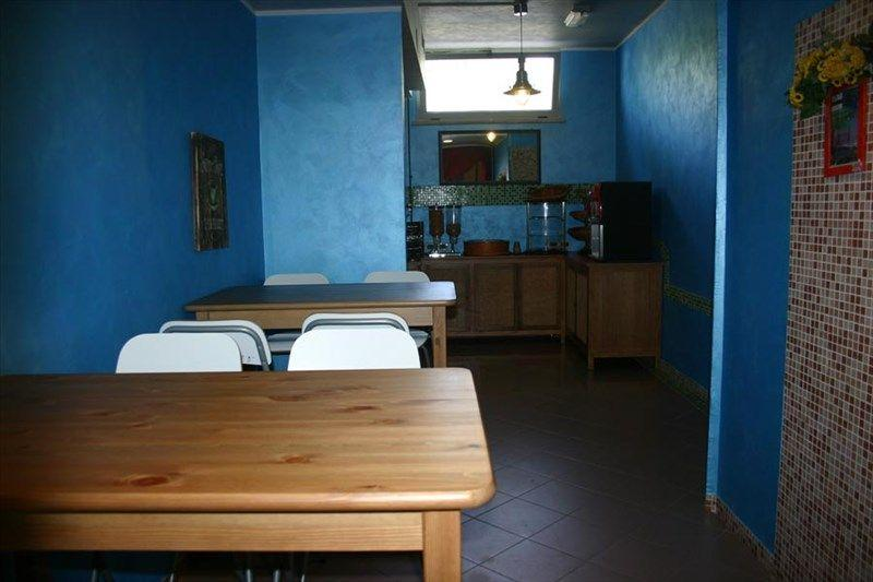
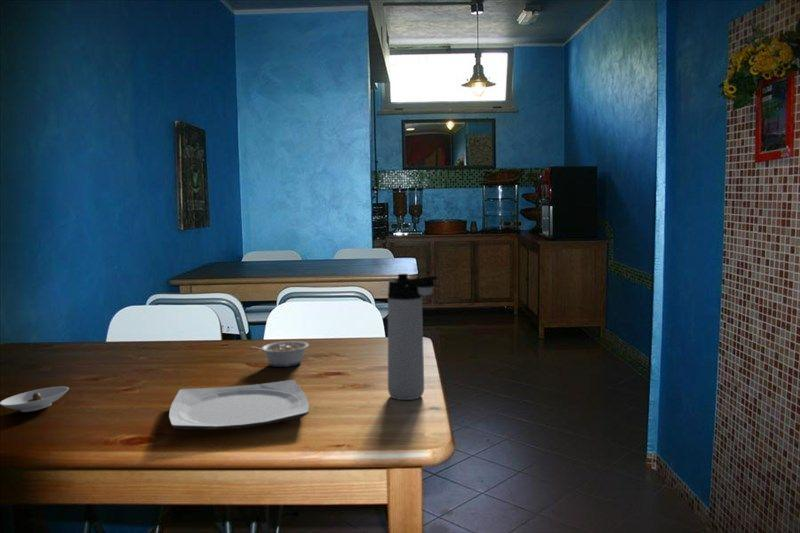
+ legume [251,340,310,368]
+ plate [168,379,310,430]
+ saucer [0,386,70,413]
+ thermos bottle [387,273,438,401]
